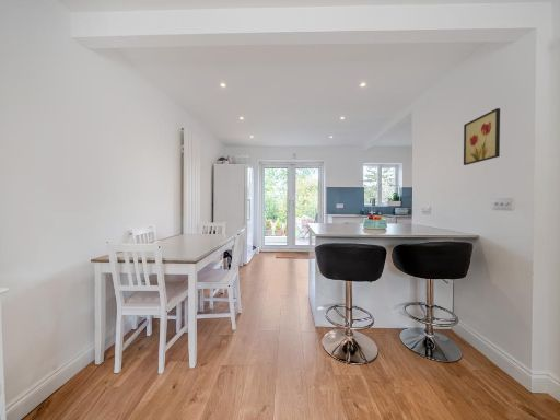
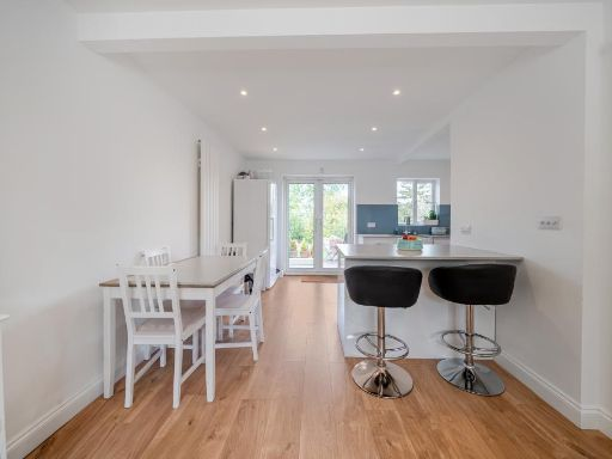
- wall art [463,107,501,166]
